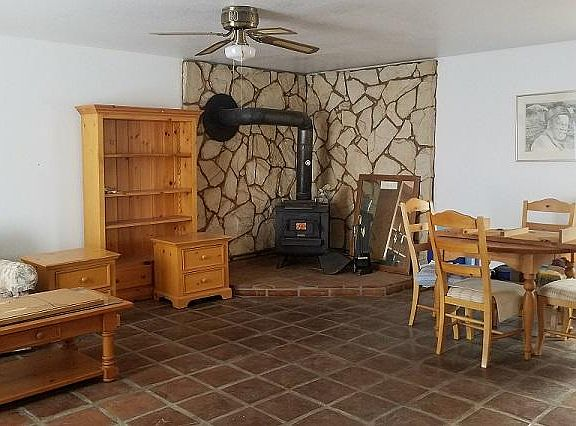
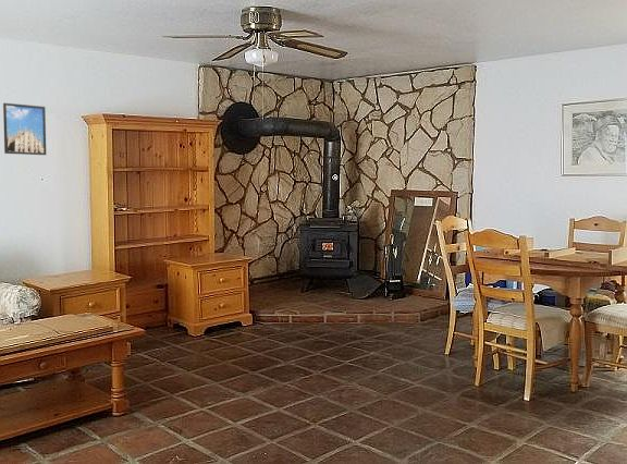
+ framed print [2,102,47,156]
